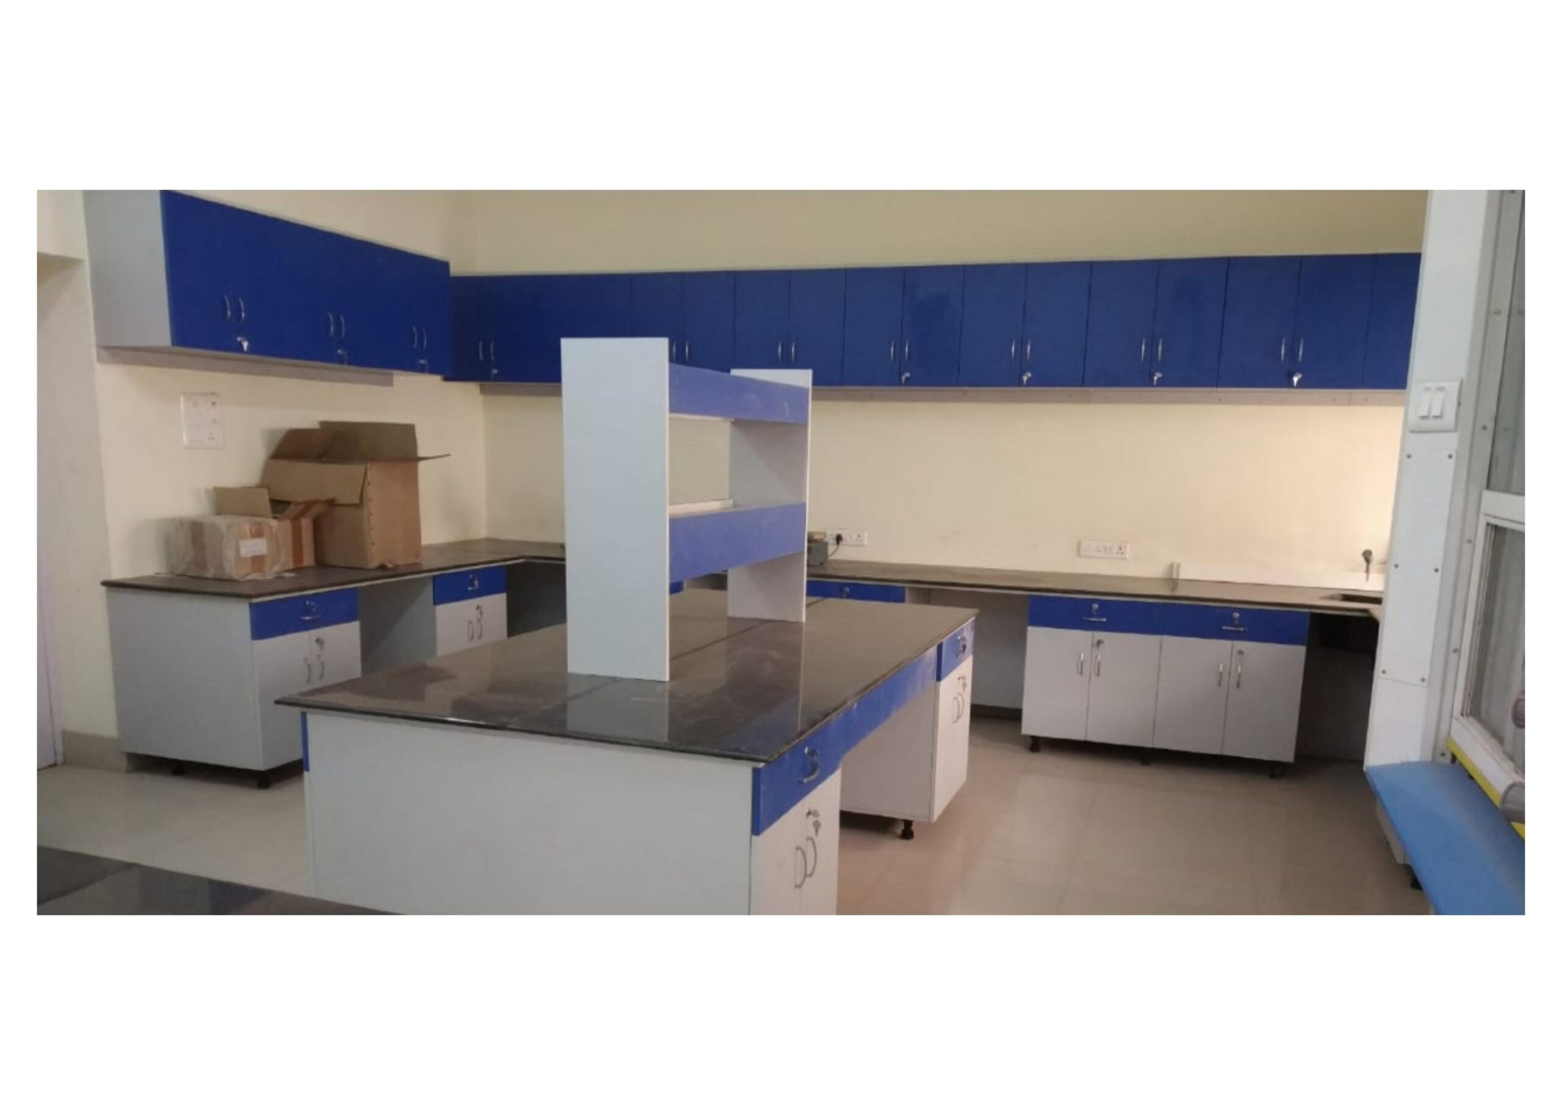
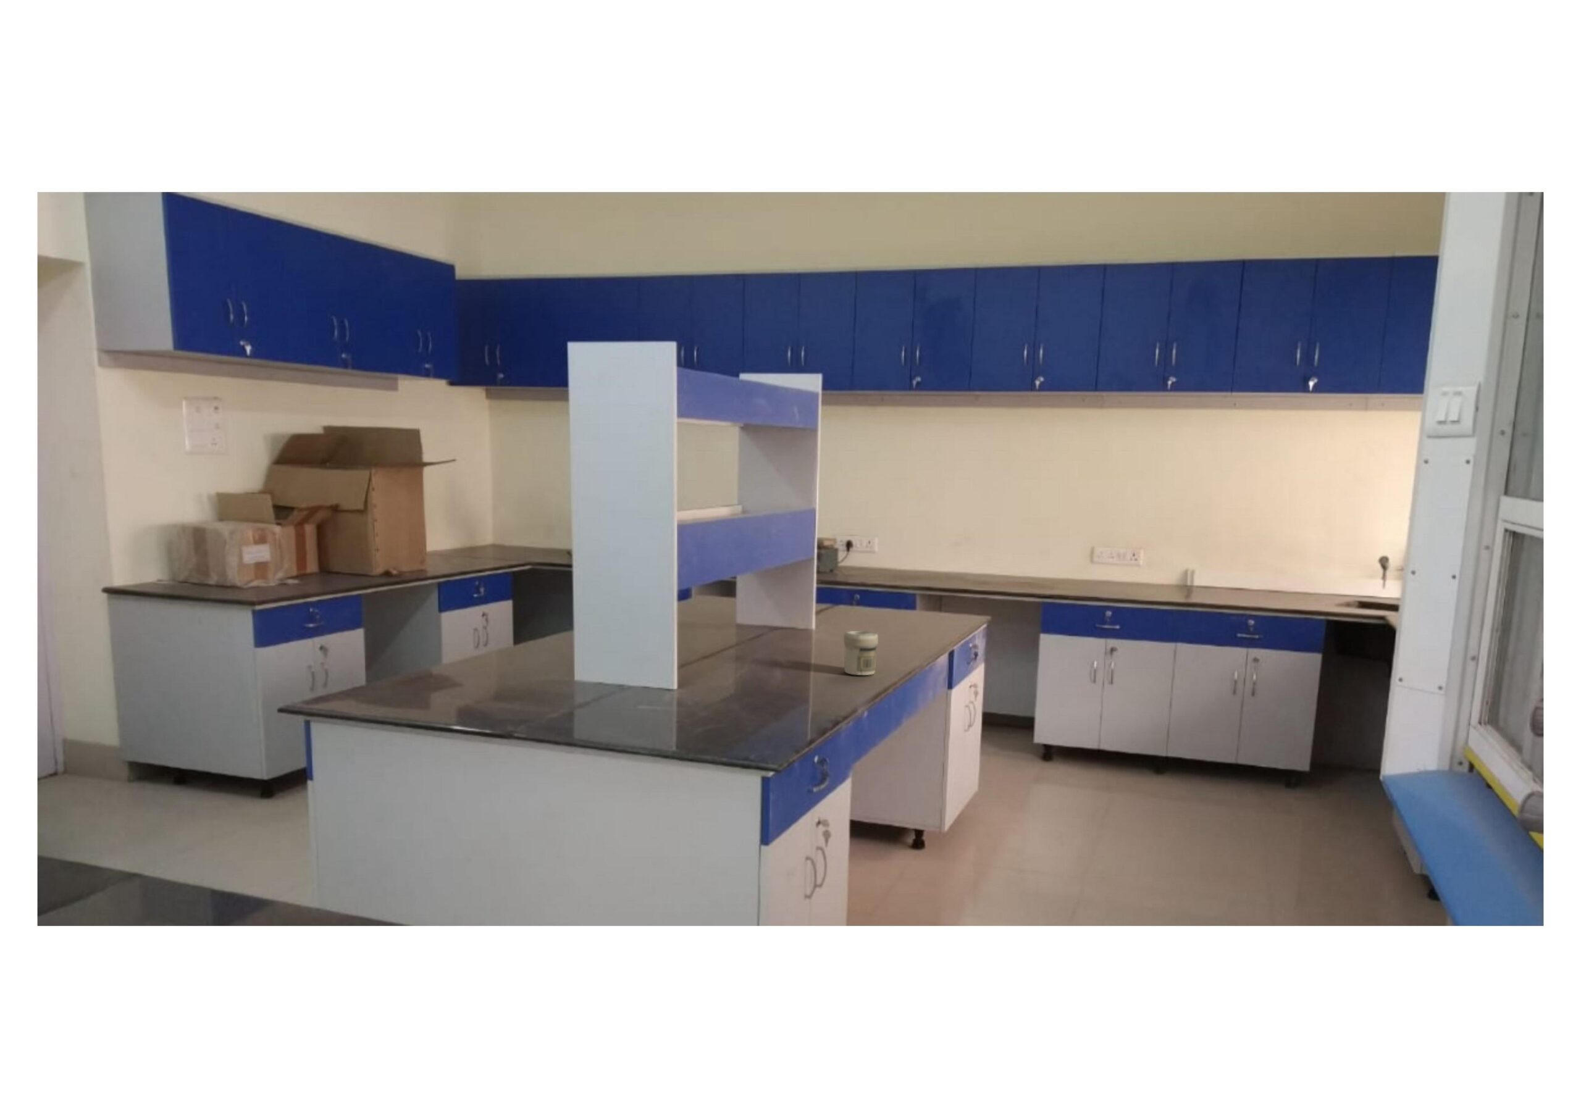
+ jar [843,630,879,676]
